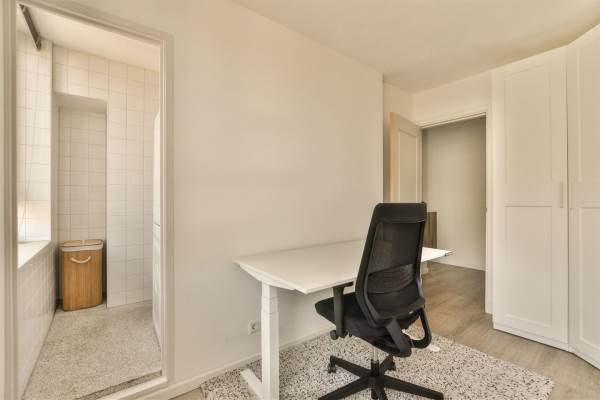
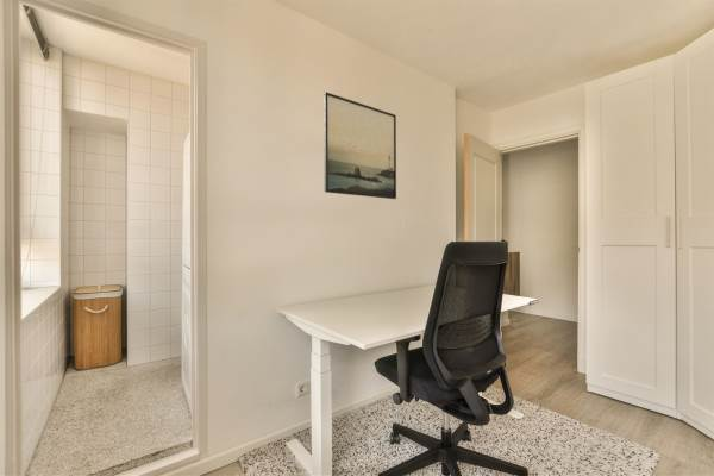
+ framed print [322,90,397,200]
